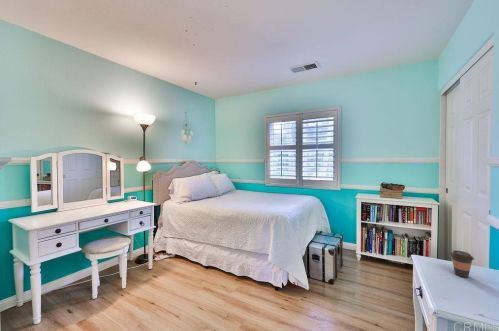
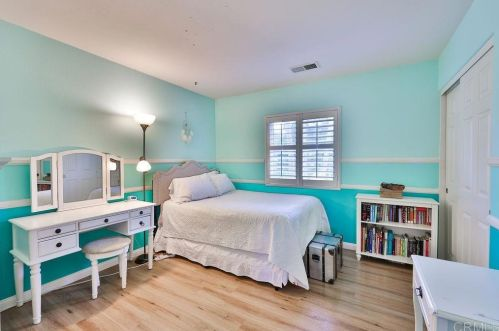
- coffee cup [449,250,475,278]
